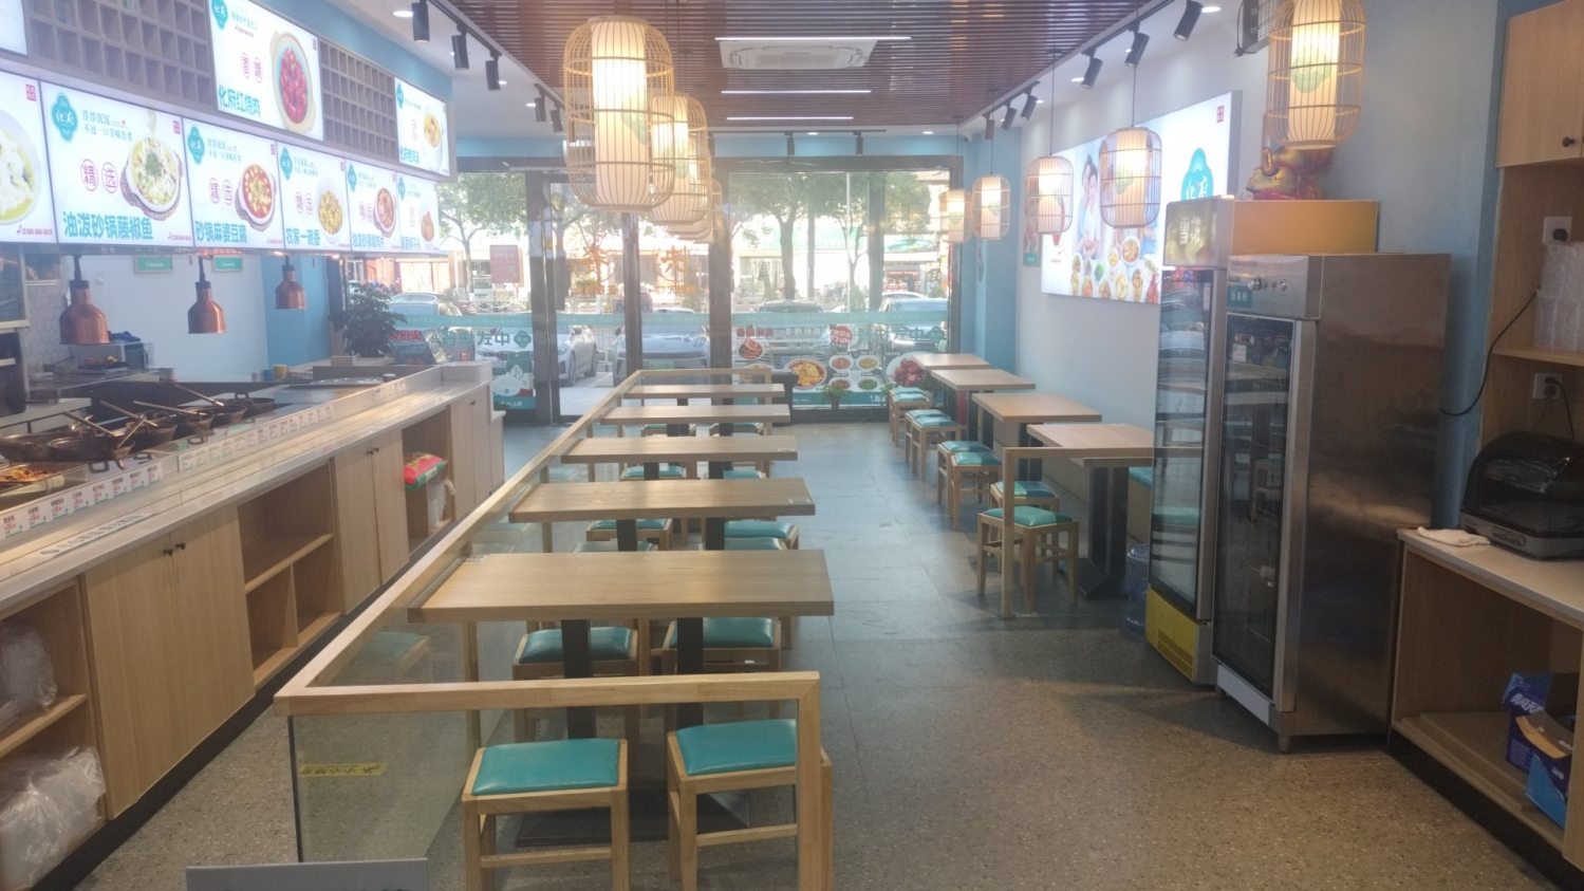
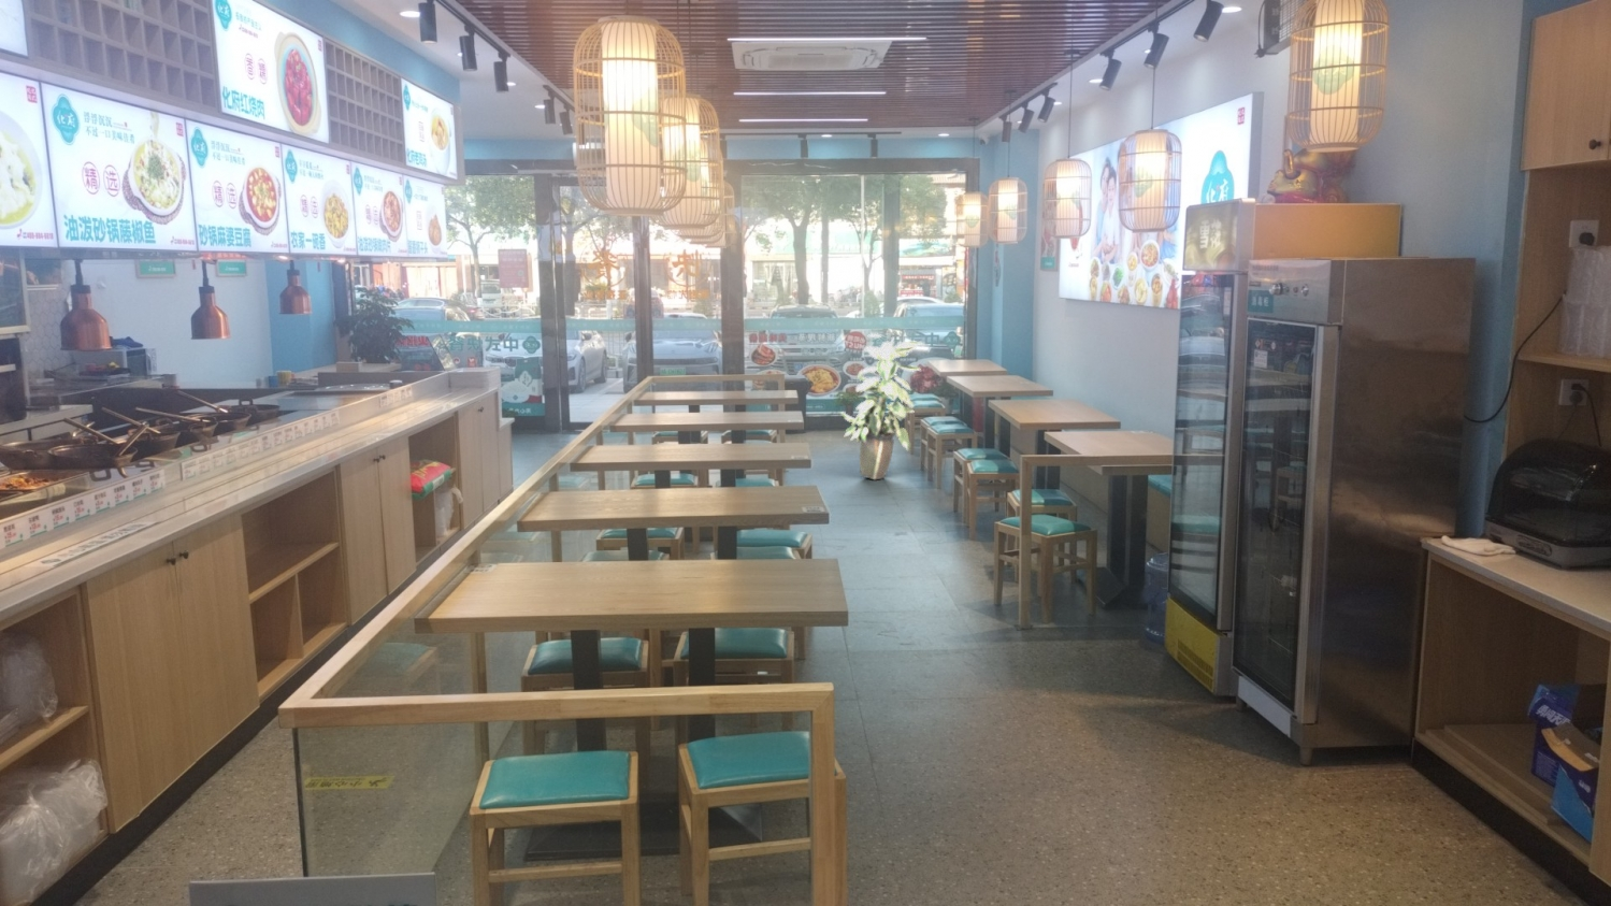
+ indoor plant [839,332,925,480]
